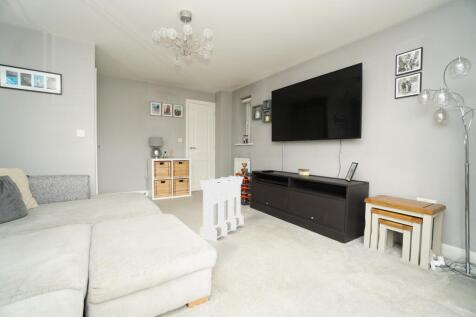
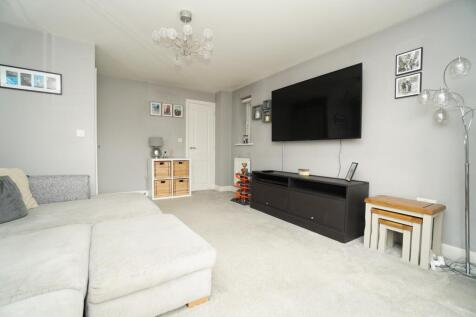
- electrical panel [199,175,245,242]
